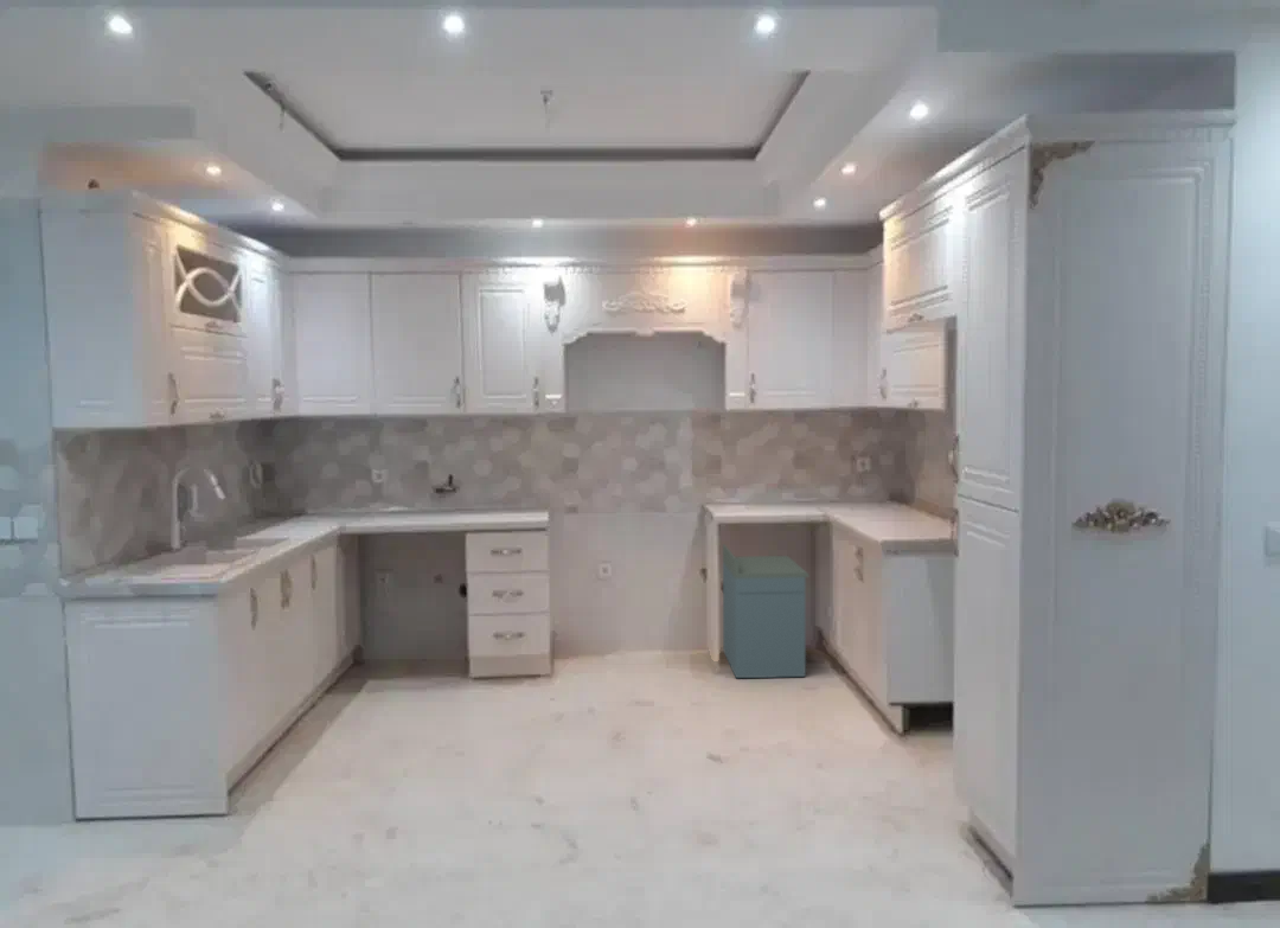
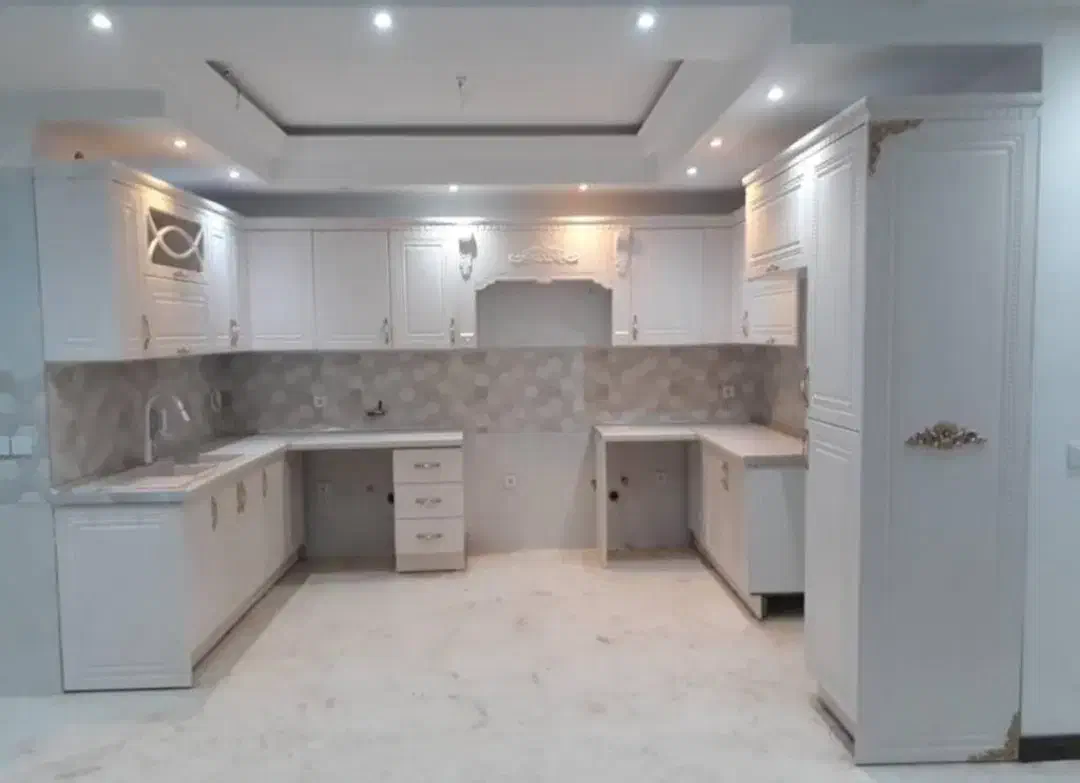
- storage cabinet [722,543,811,679]
